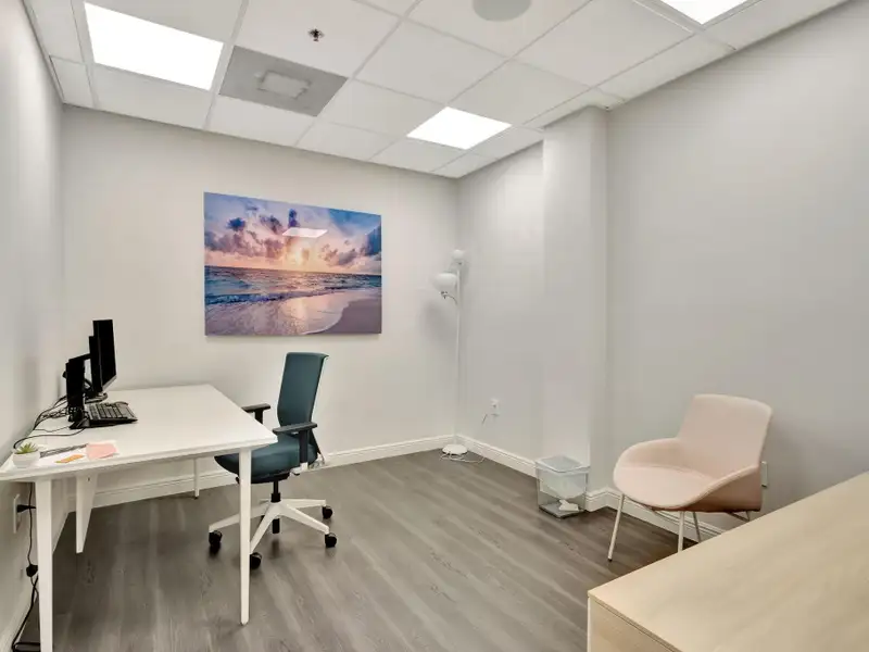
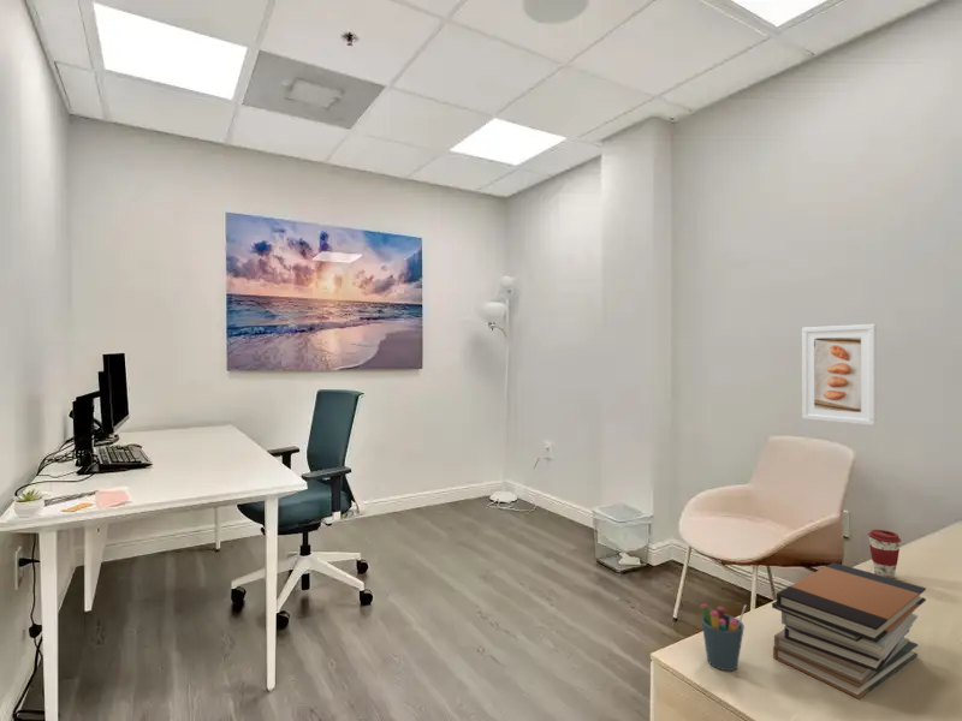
+ pen holder [700,603,747,672]
+ book stack [771,561,927,701]
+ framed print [801,323,878,427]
+ coffee cup [867,529,902,579]
